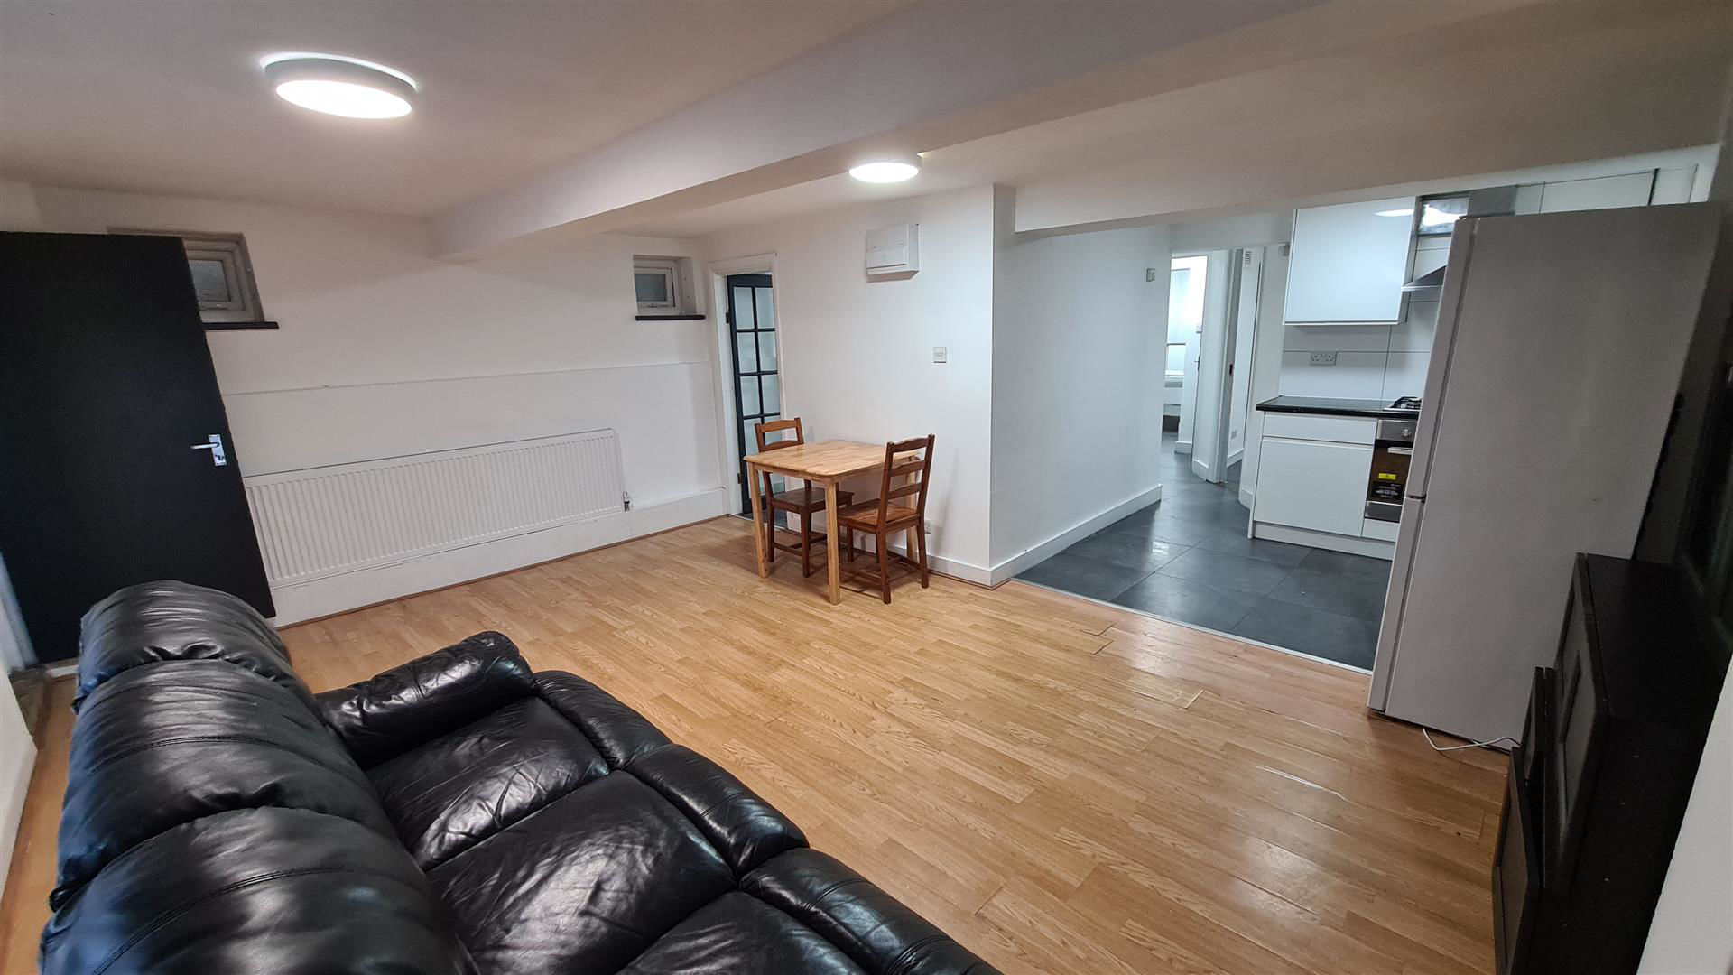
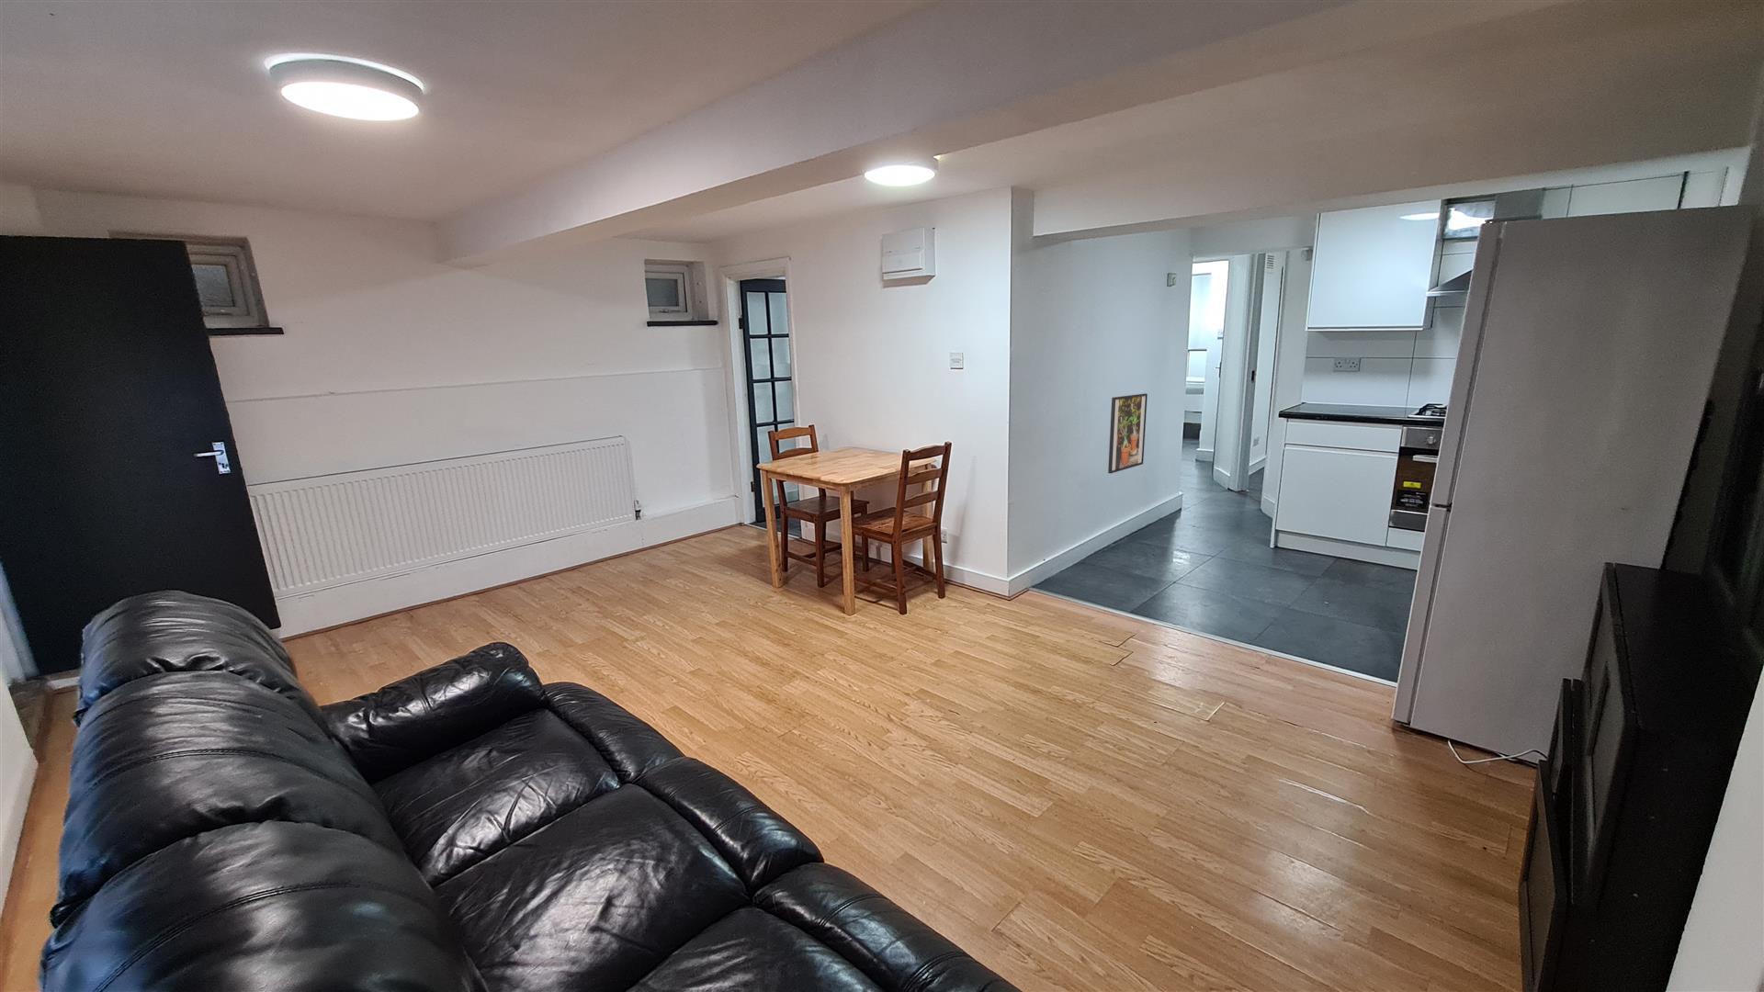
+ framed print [1107,392,1149,474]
